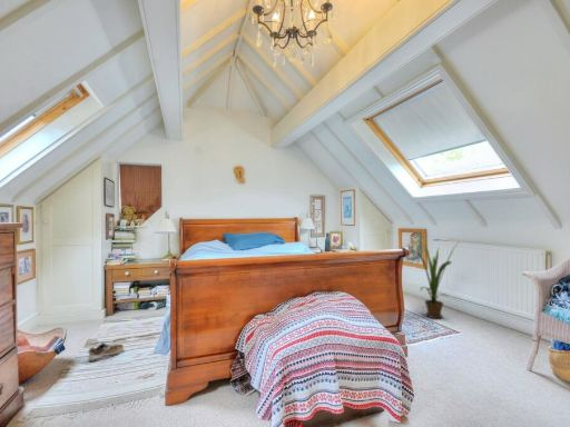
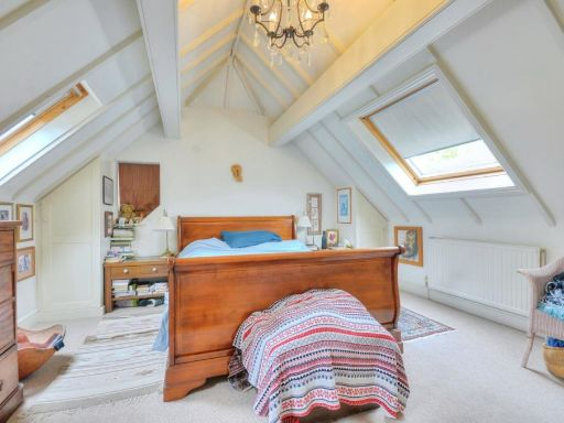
- house plant [412,237,461,319]
- shoe [87,341,125,363]
